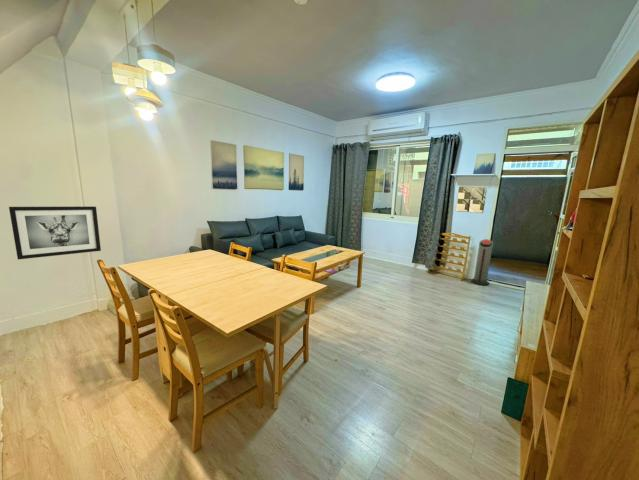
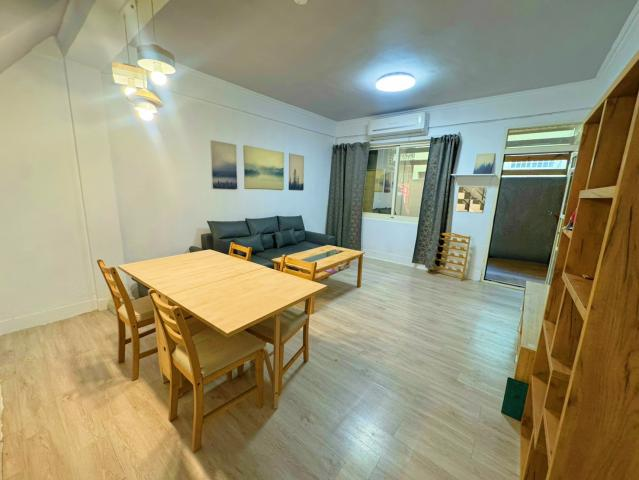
- wall art [8,205,102,260]
- air purifier [470,238,494,286]
